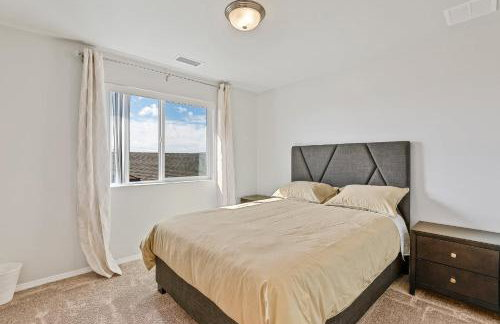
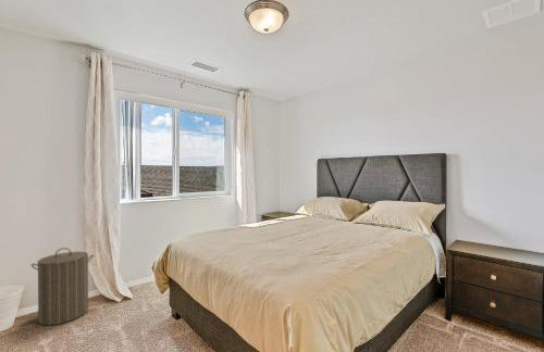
+ laundry hamper [30,247,95,326]
